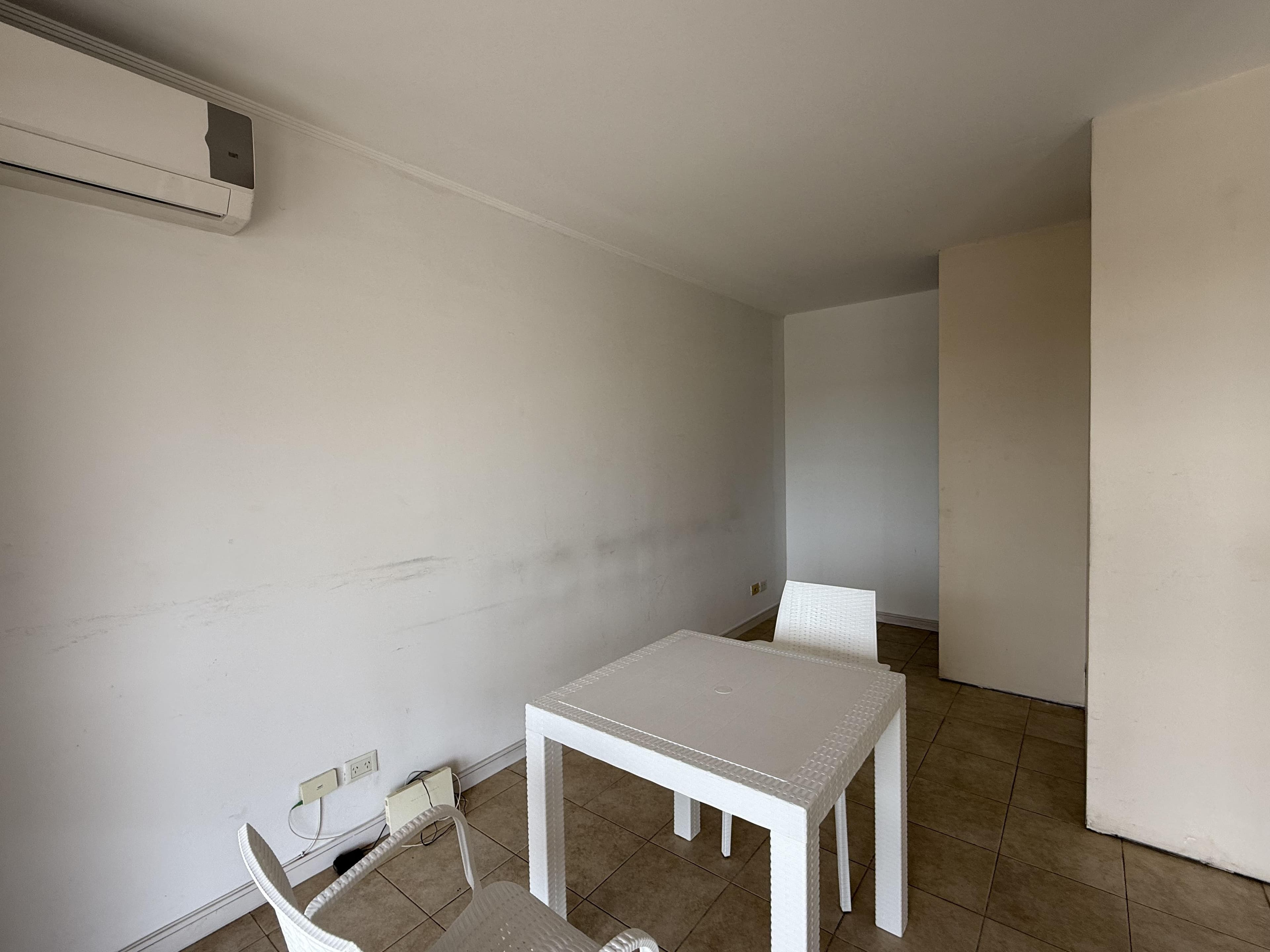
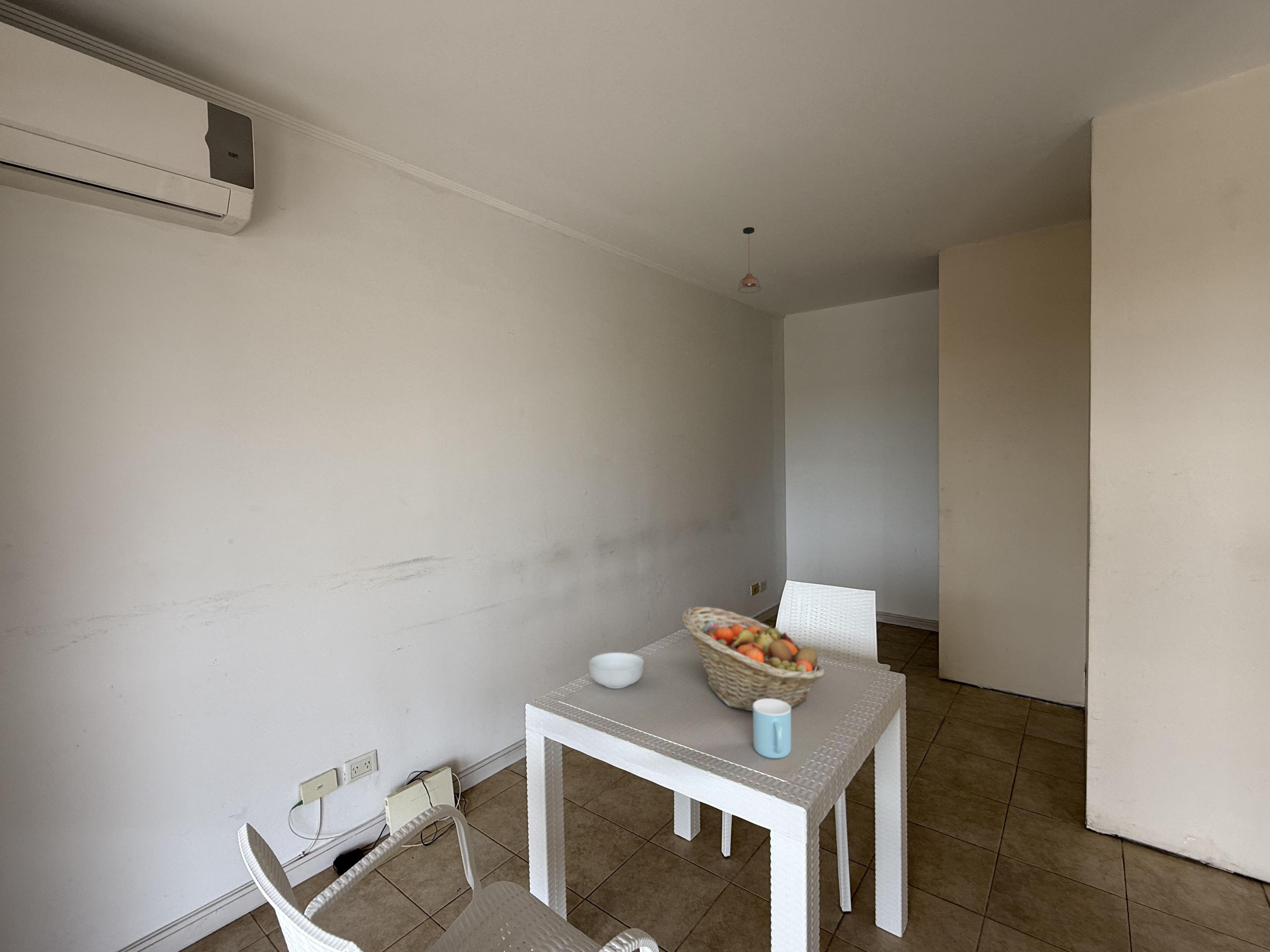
+ fruit basket [681,606,826,712]
+ cereal bowl [589,652,644,689]
+ mug [753,699,791,759]
+ pendant light [738,227,761,294]
